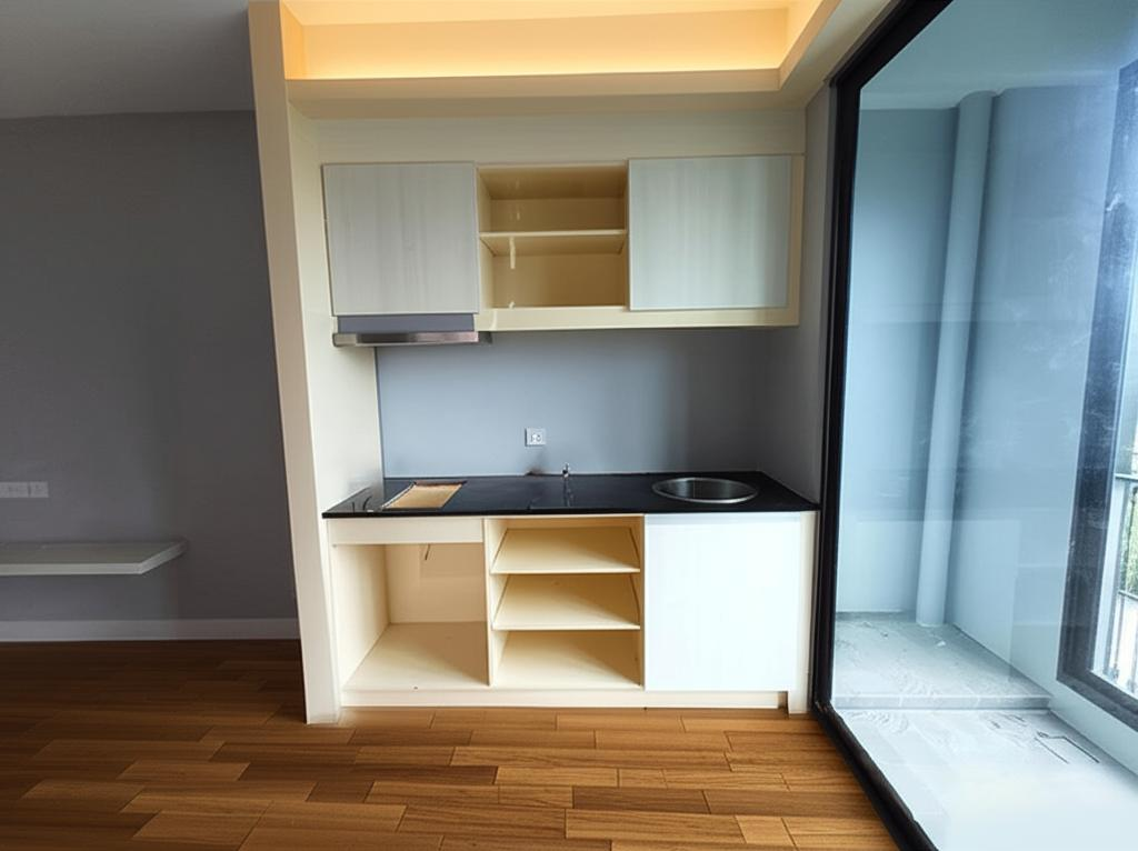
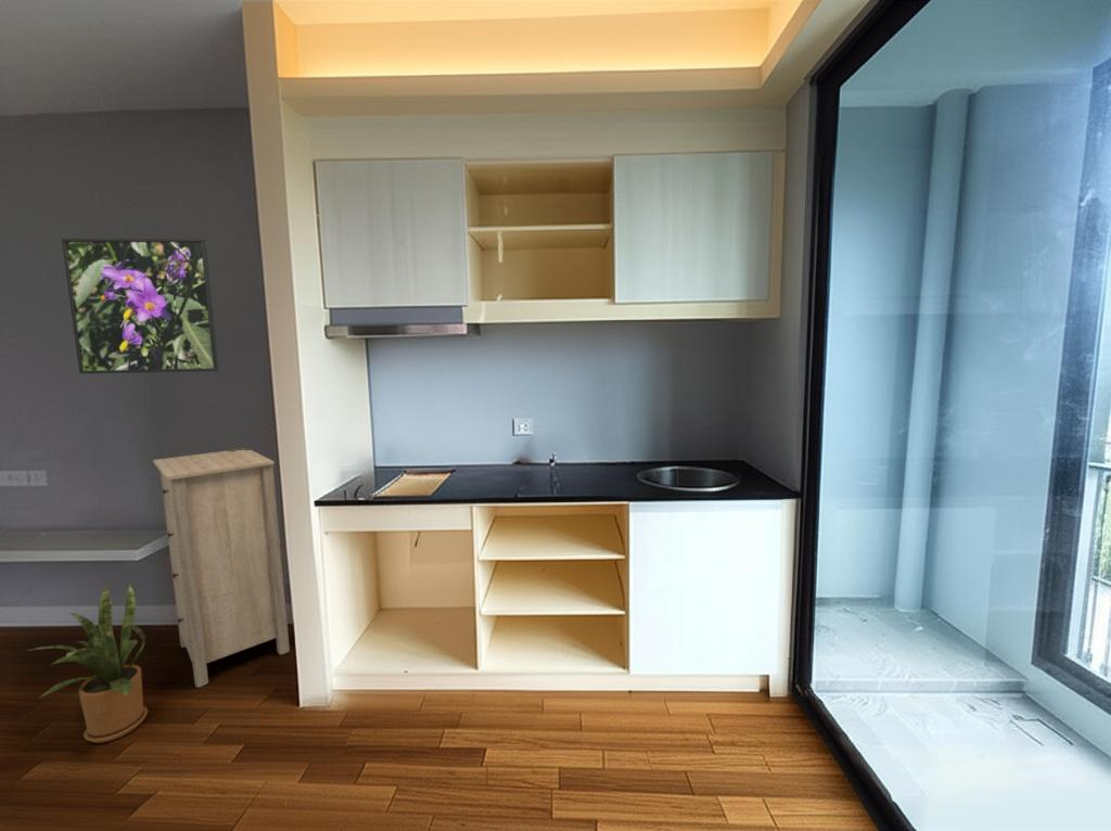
+ house plant [26,583,149,744]
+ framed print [61,238,220,375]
+ storage cabinet [152,449,291,689]
